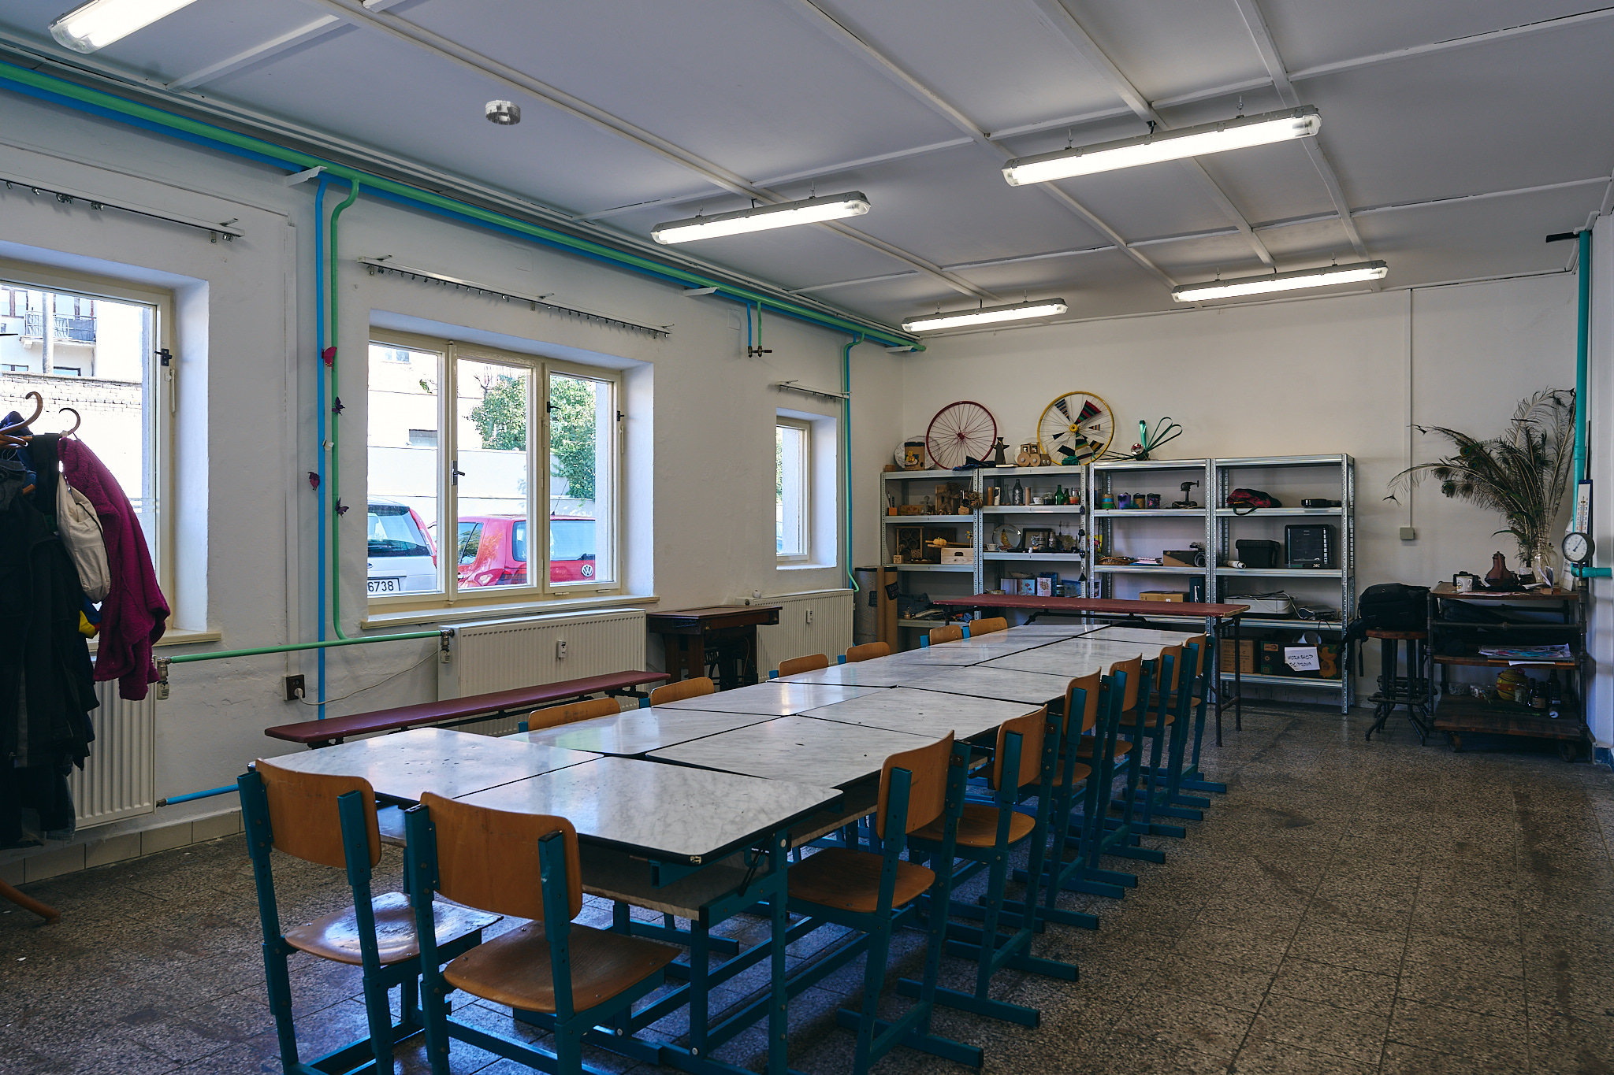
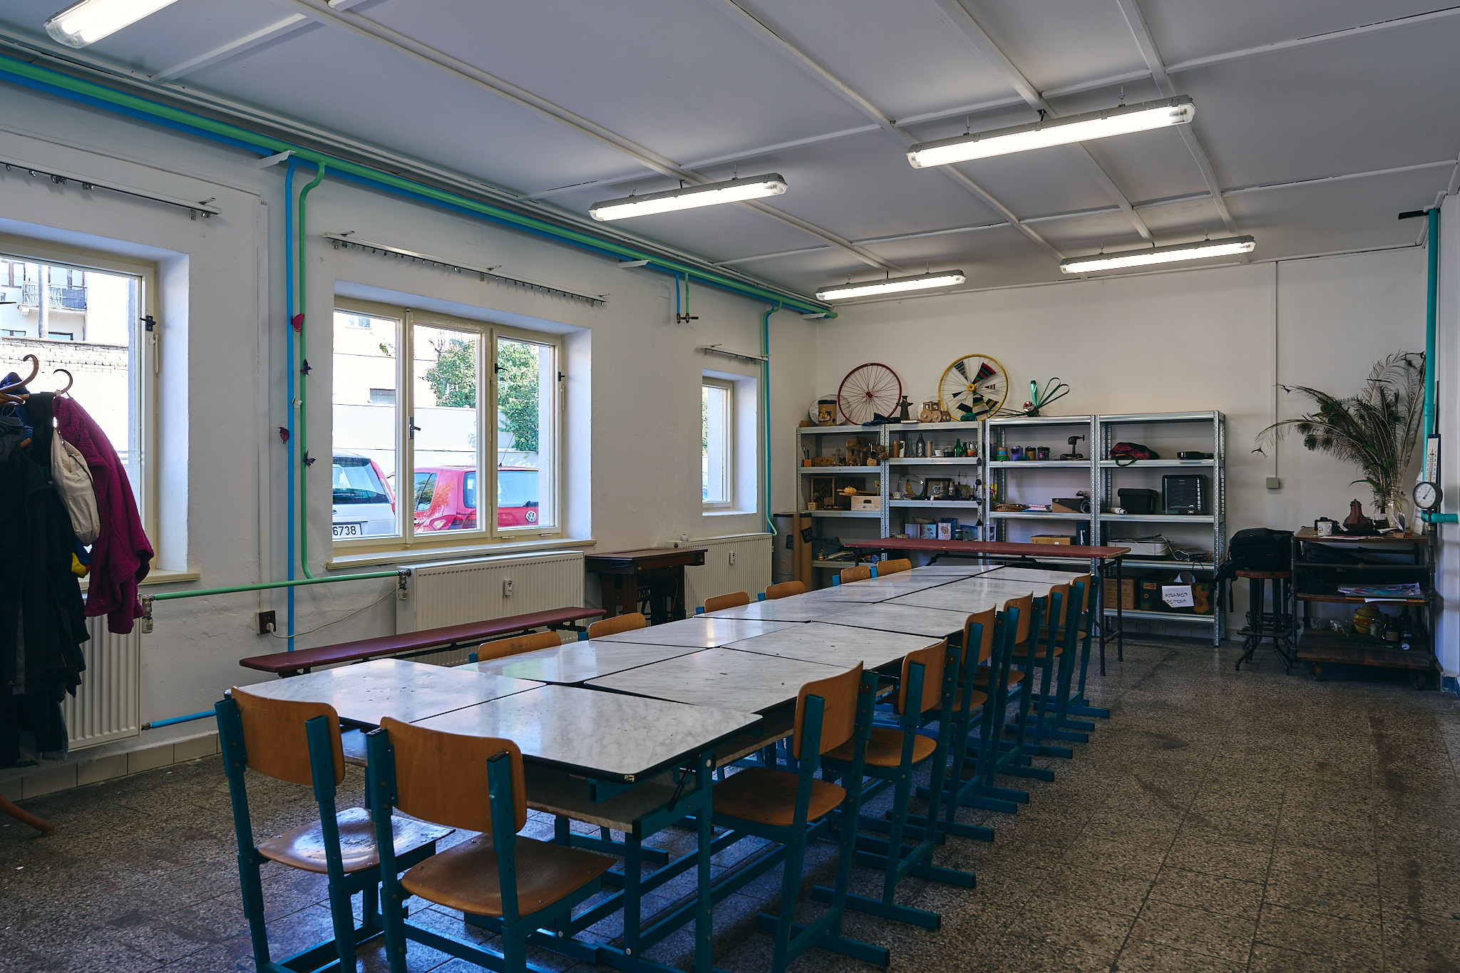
- smoke detector [485,100,521,126]
